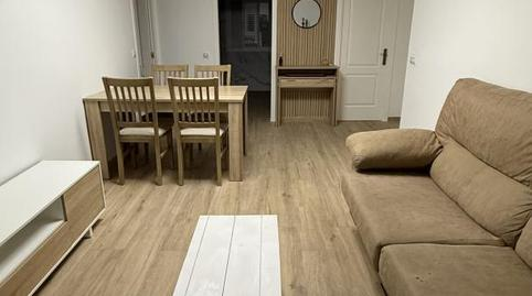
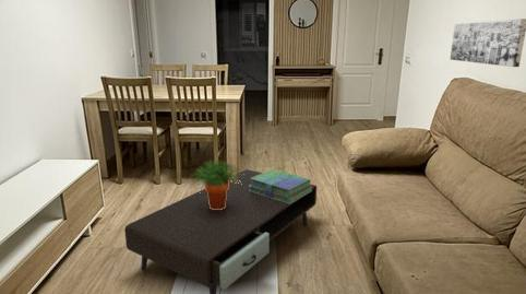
+ wall art [450,17,526,68]
+ coffee table [123,168,318,294]
+ stack of books [249,168,312,204]
+ potted plant [187,158,244,210]
